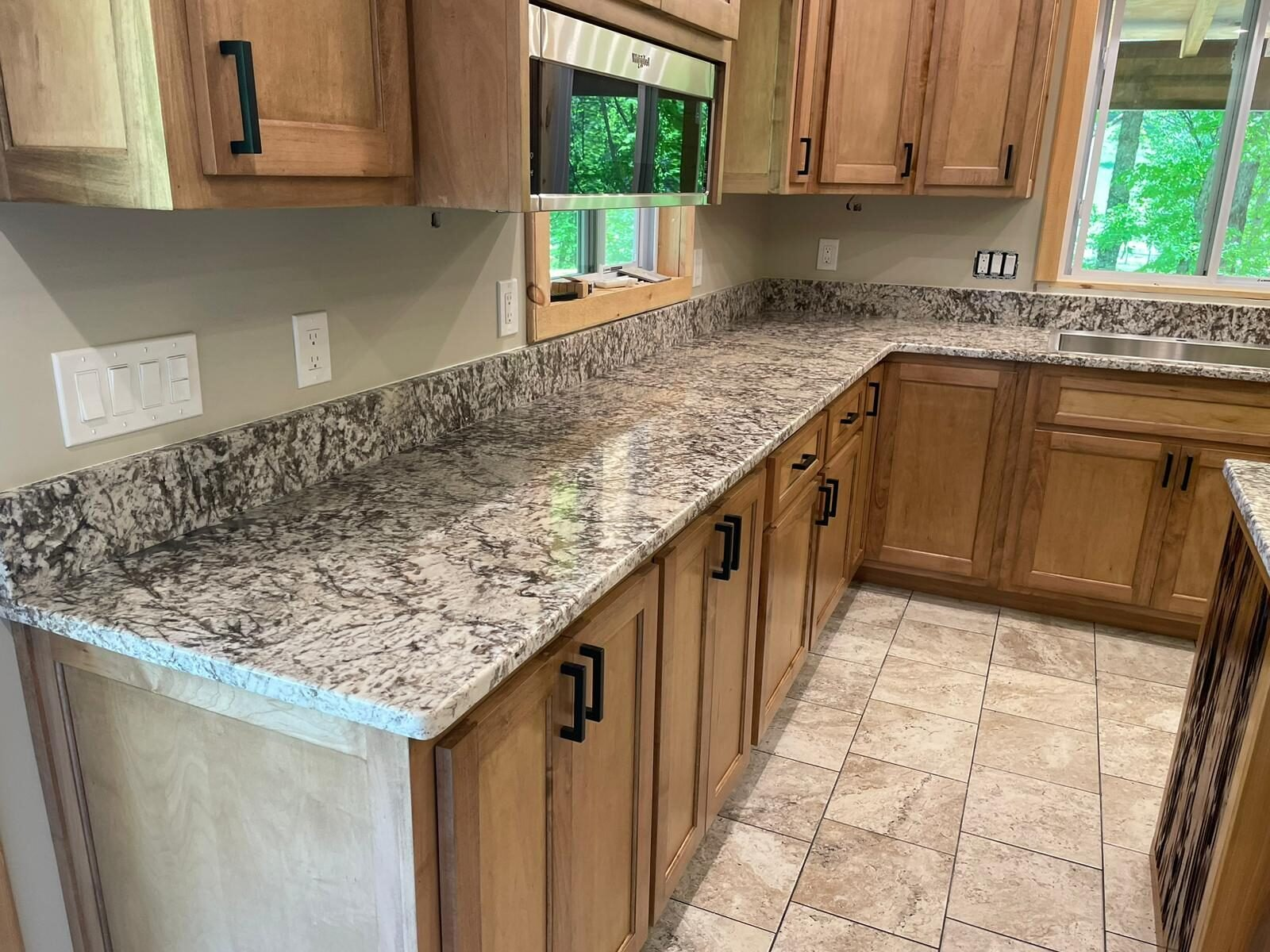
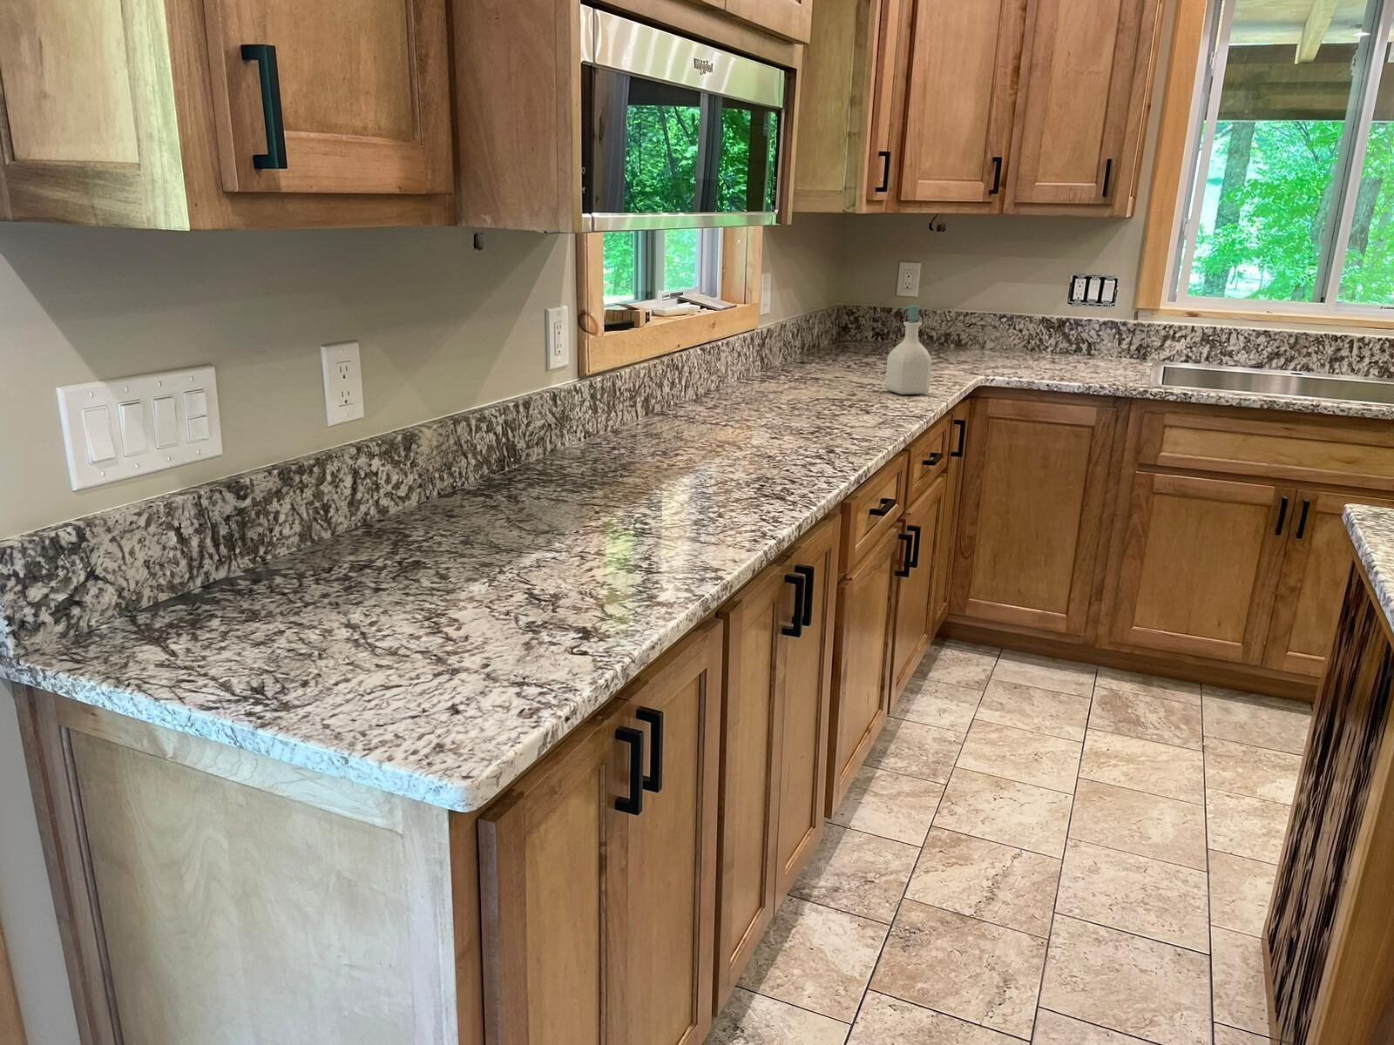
+ soap bottle [885,305,932,395]
